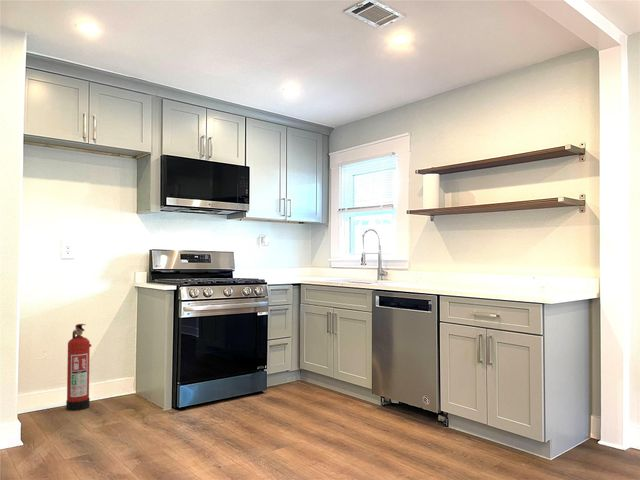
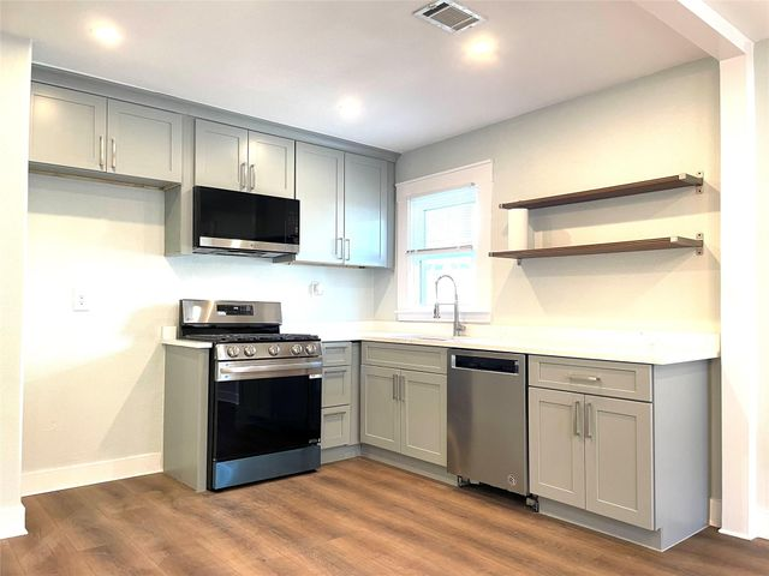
- fire extinguisher [65,323,92,412]
